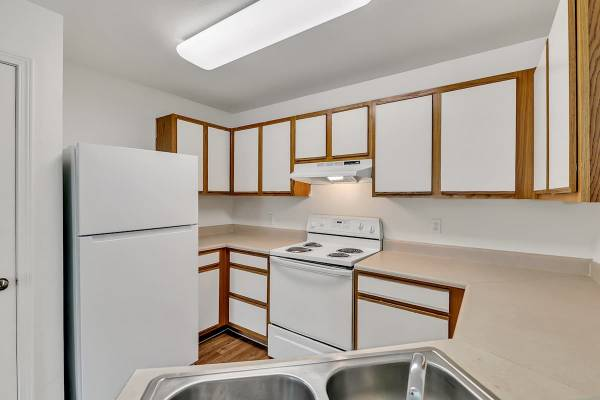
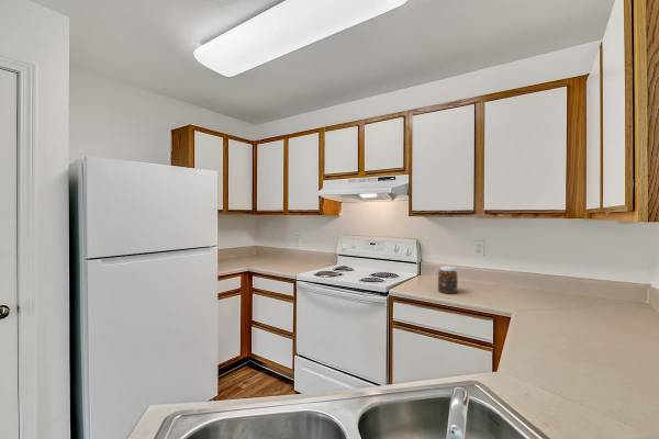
+ jar [437,266,459,294]
